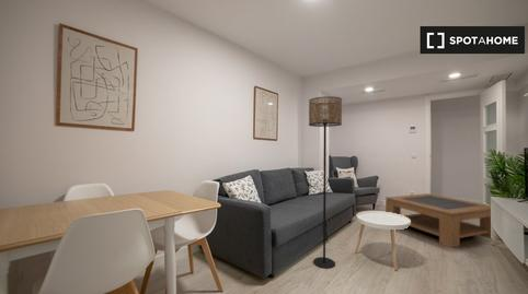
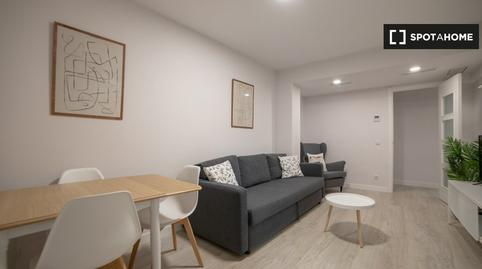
- floor lamp [308,95,343,269]
- coffee table [384,192,500,248]
